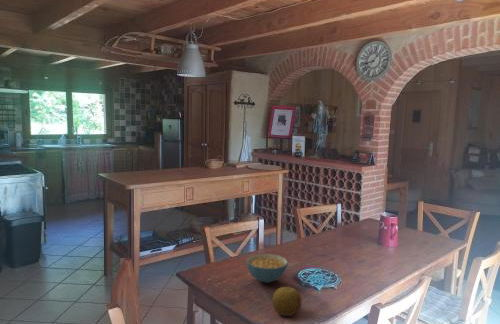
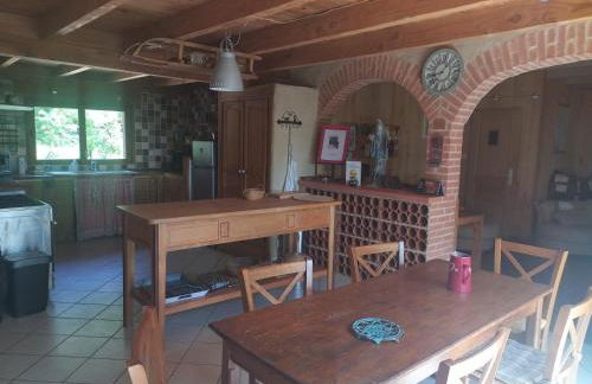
- cereal bowl [245,253,289,284]
- fruit [271,286,302,317]
